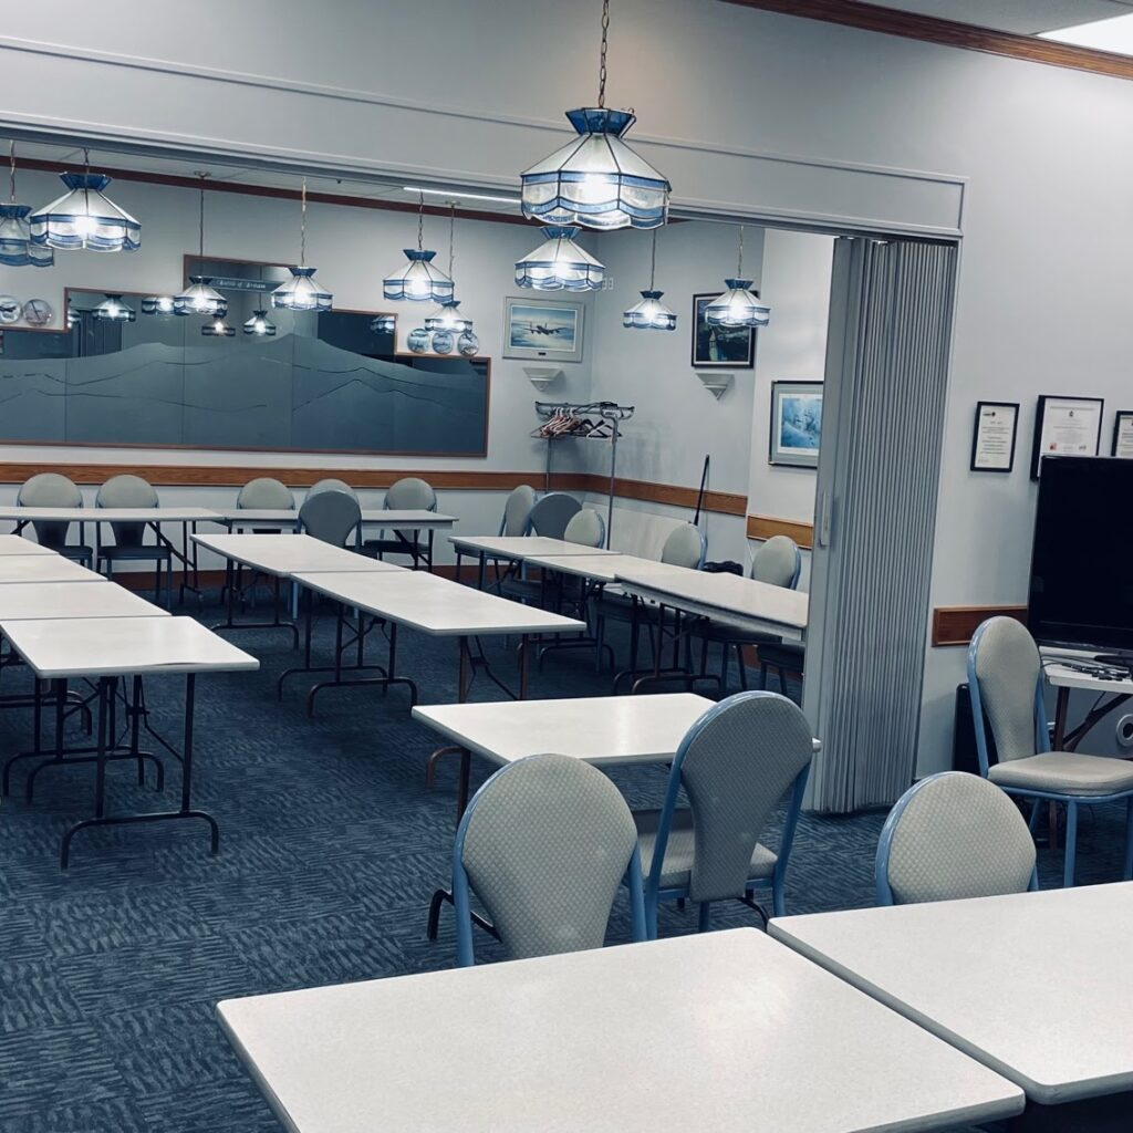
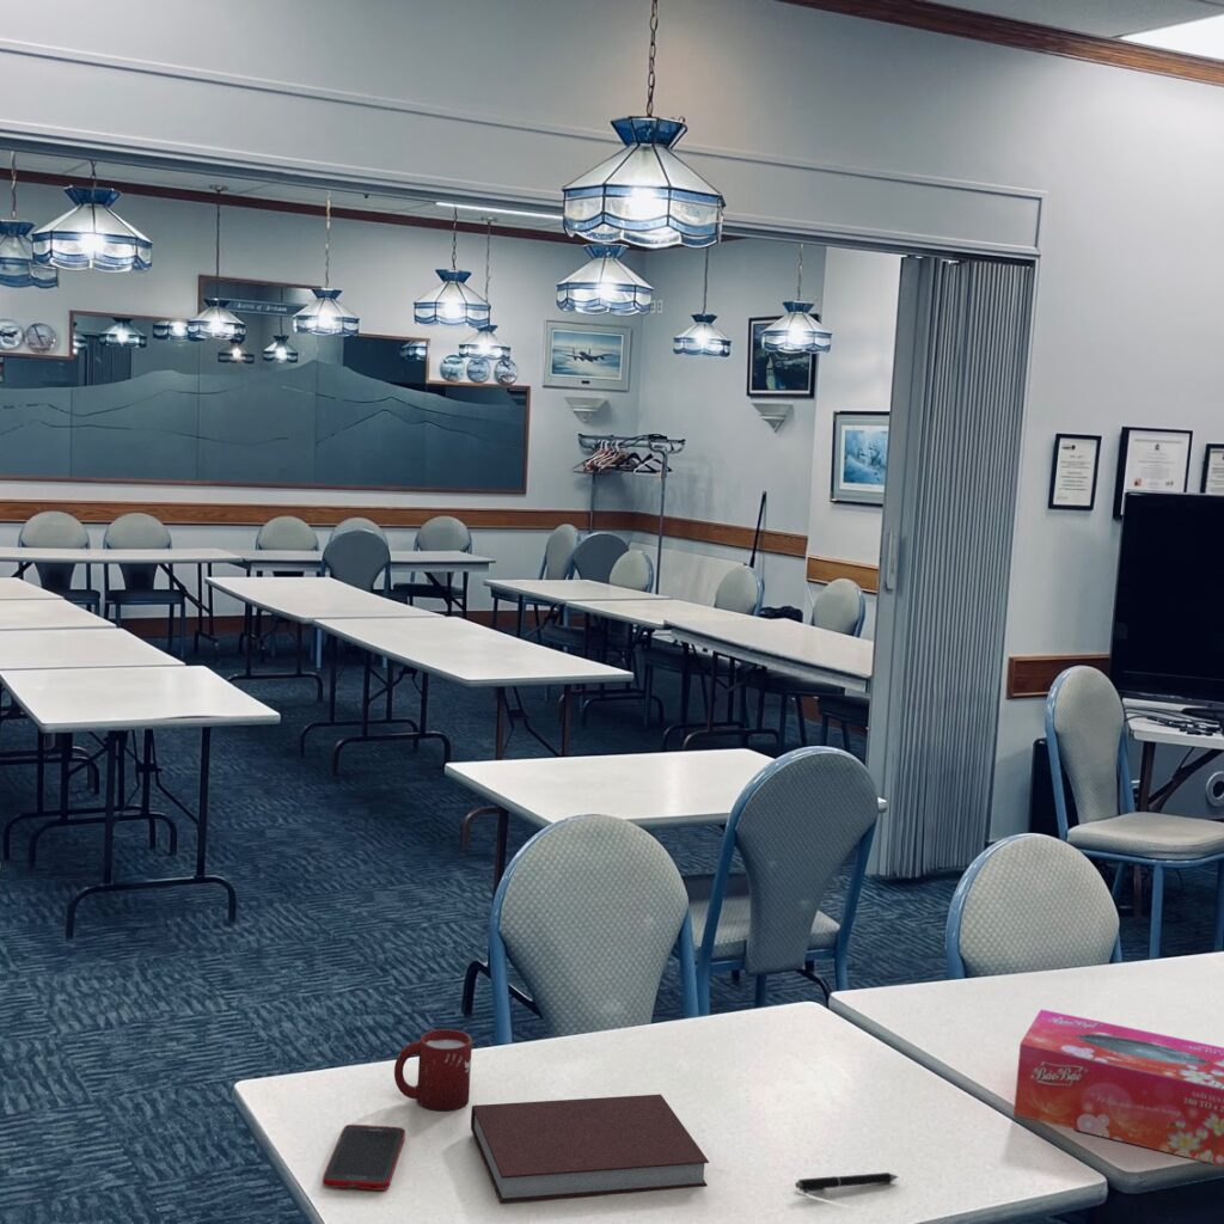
+ tissue box [1012,1008,1224,1168]
+ pen [794,1171,900,1194]
+ notebook [470,1094,710,1204]
+ cup [393,1028,473,1112]
+ cell phone [322,1124,406,1192]
